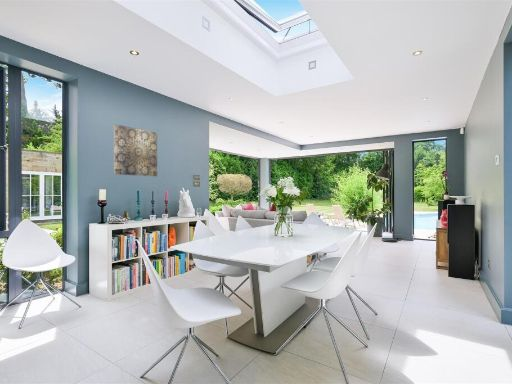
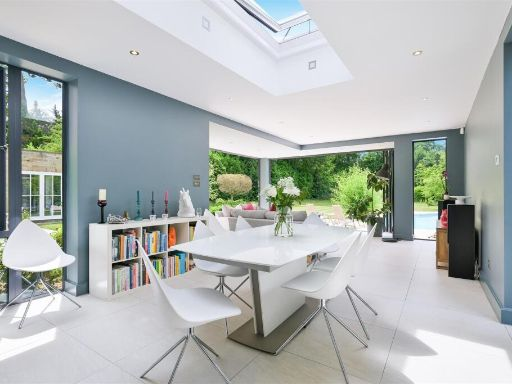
- wall art [113,123,158,177]
